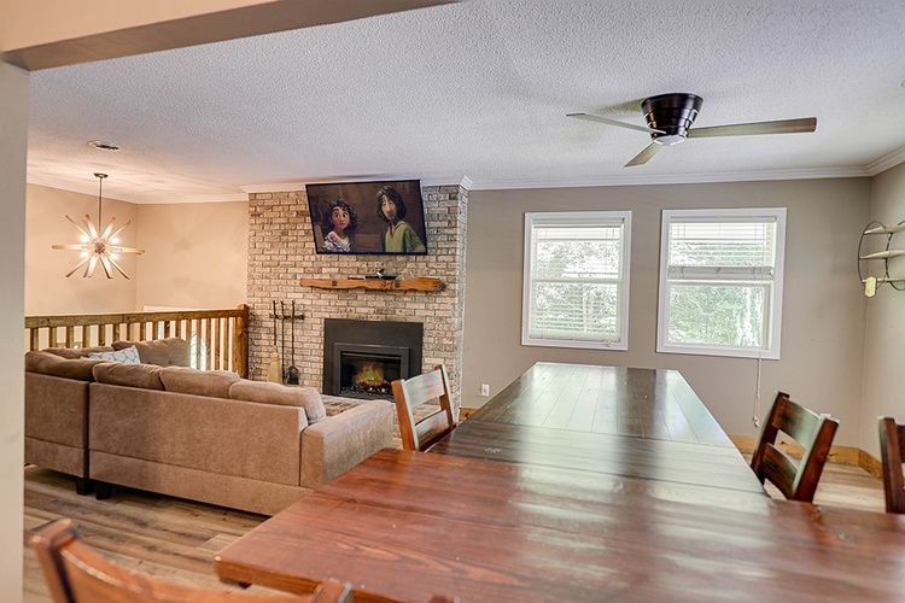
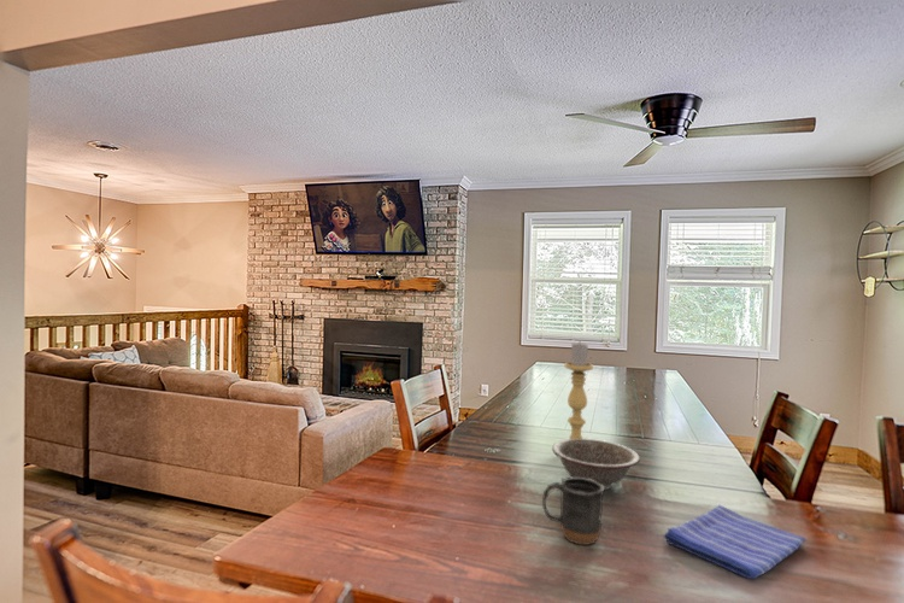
+ candle holder [564,341,594,439]
+ mug [541,476,605,546]
+ decorative bowl [551,438,641,491]
+ dish towel [662,504,806,580]
